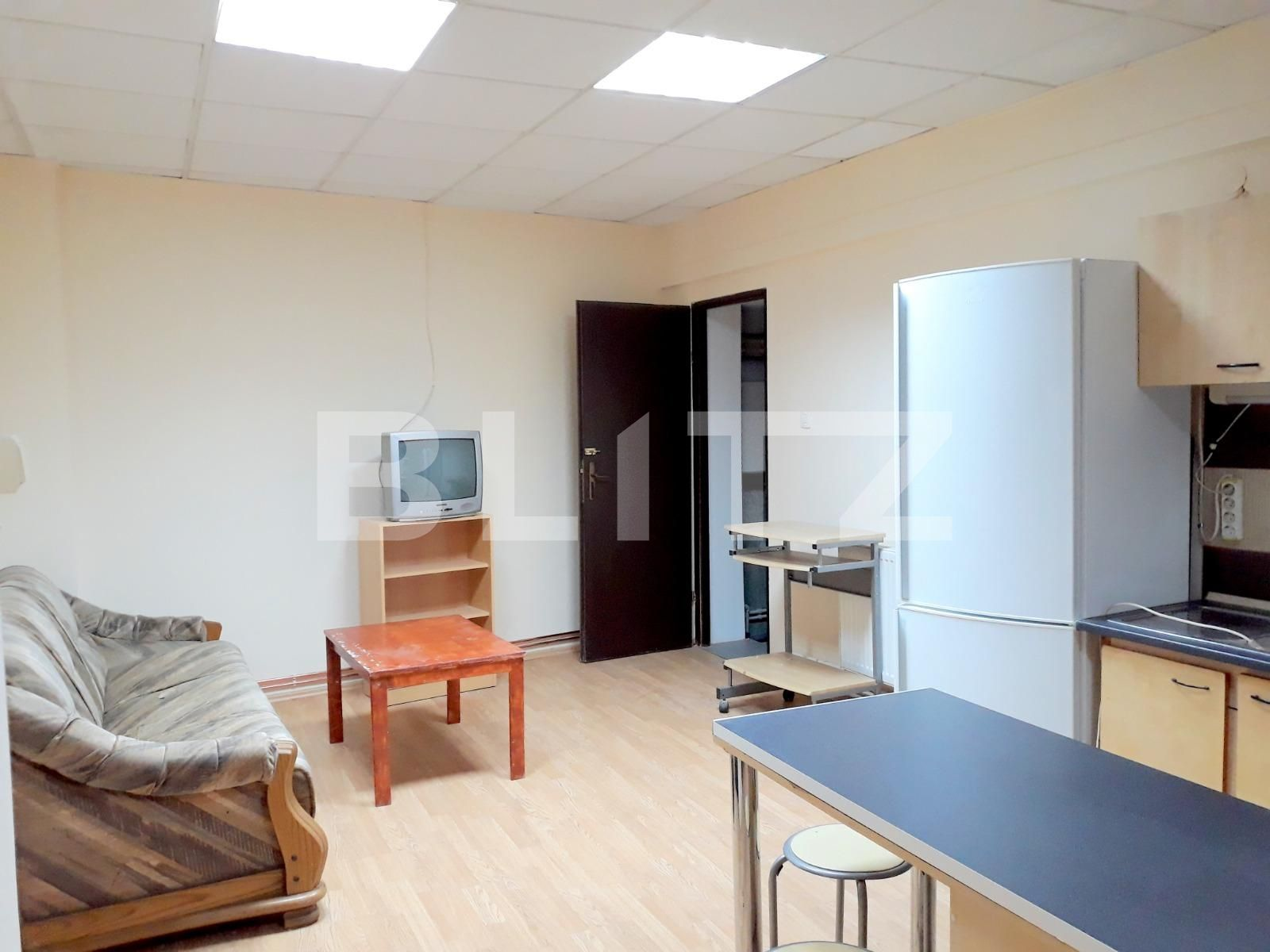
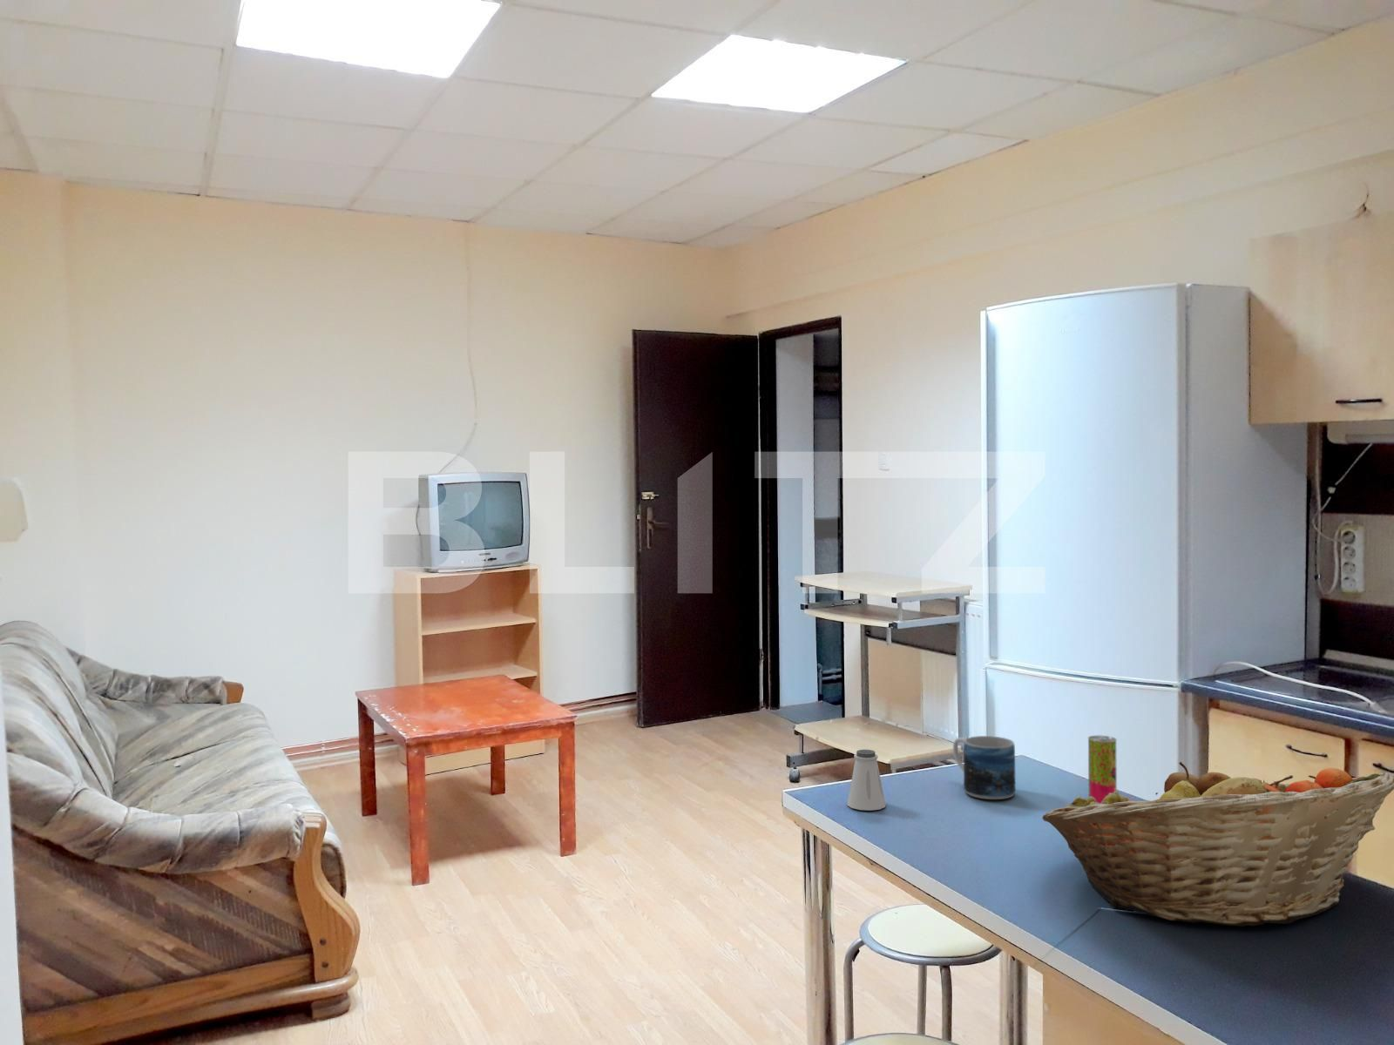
+ mug [953,735,1016,800]
+ saltshaker [846,749,887,811]
+ beverage can [1088,735,1117,804]
+ fruit basket [1042,761,1394,928]
